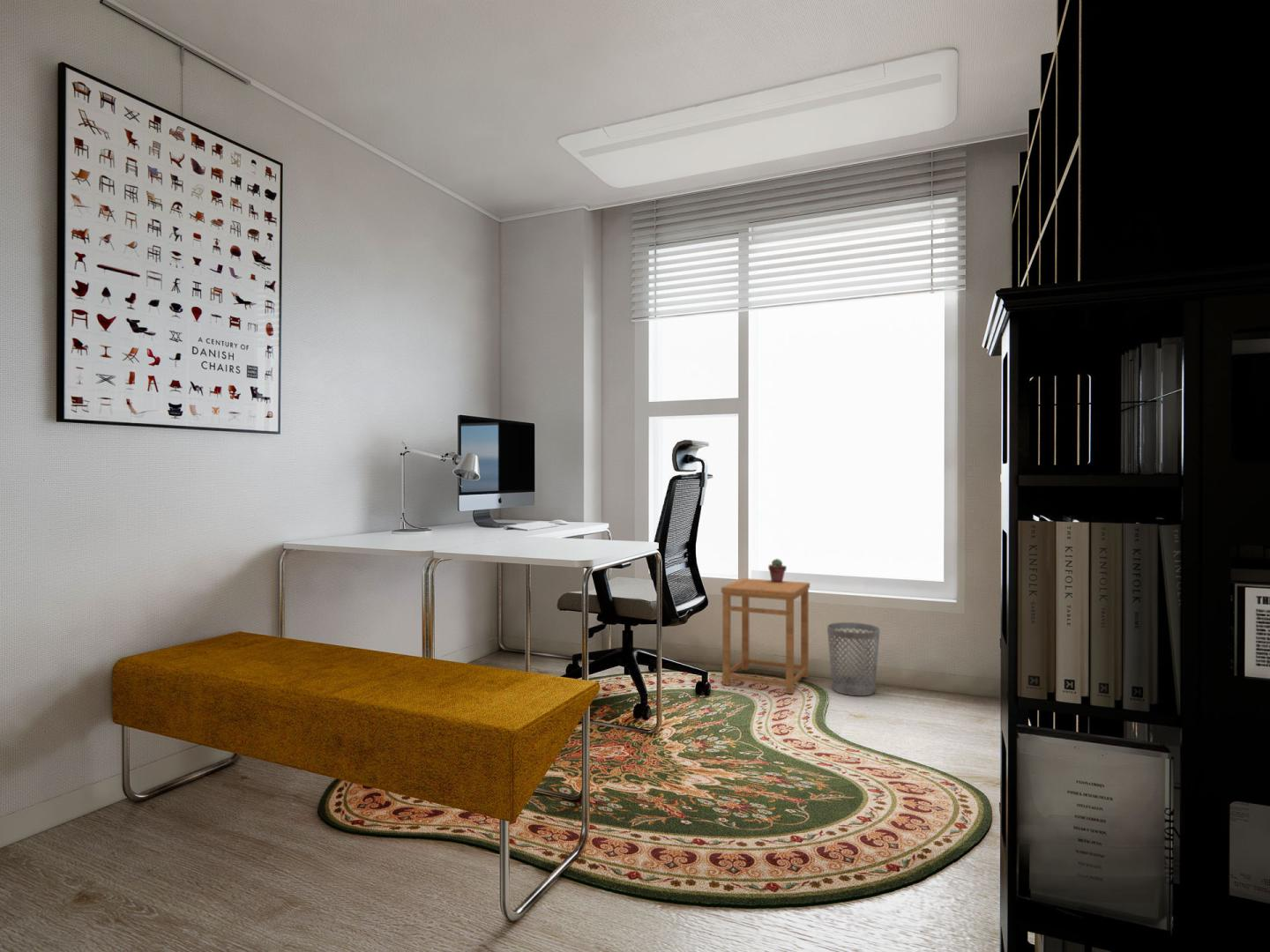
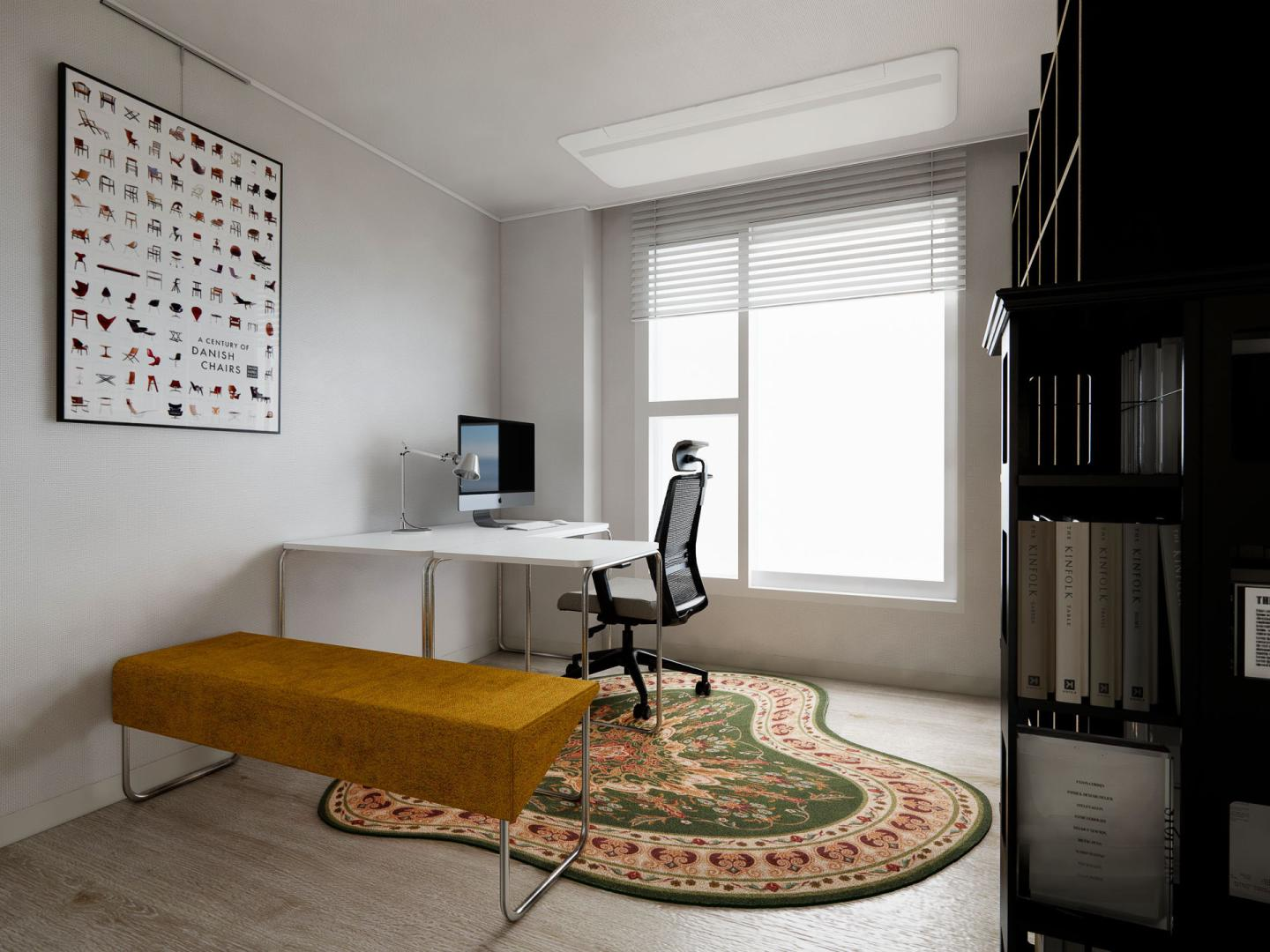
- wastebasket [826,621,881,696]
- side table [721,577,811,695]
- potted succulent [767,558,788,583]
